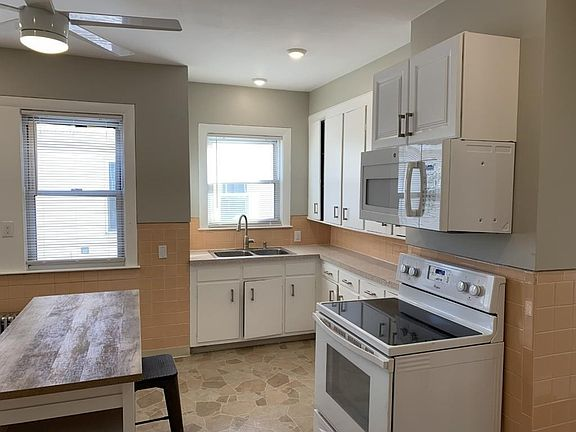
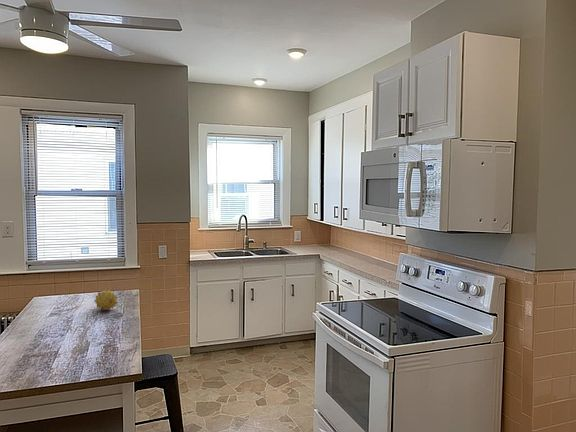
+ fruit [93,289,119,311]
